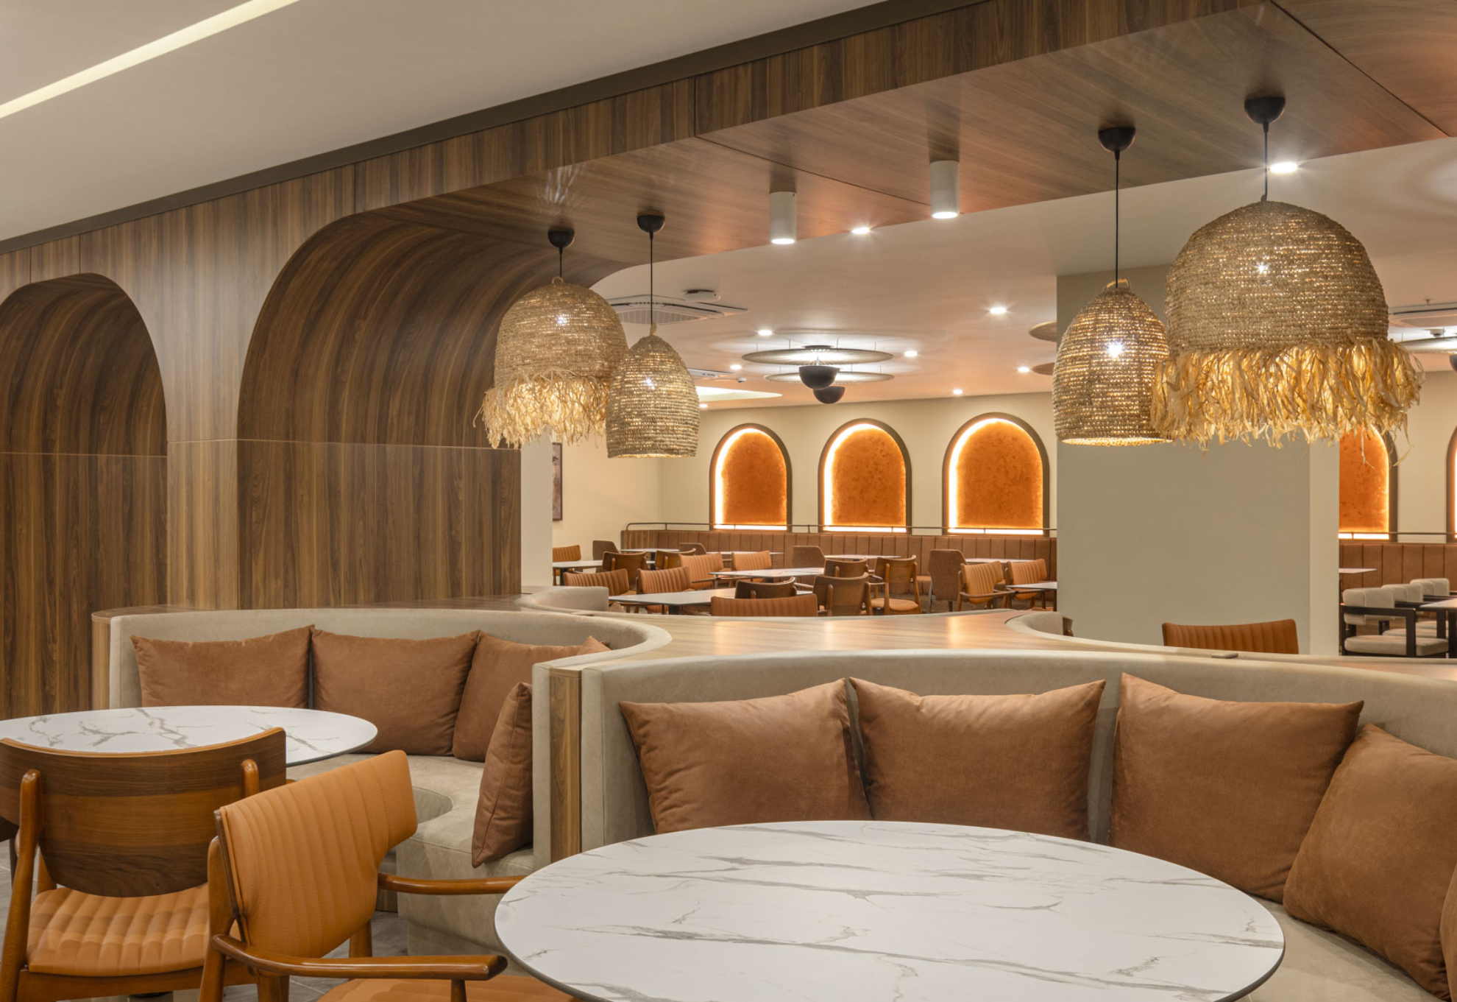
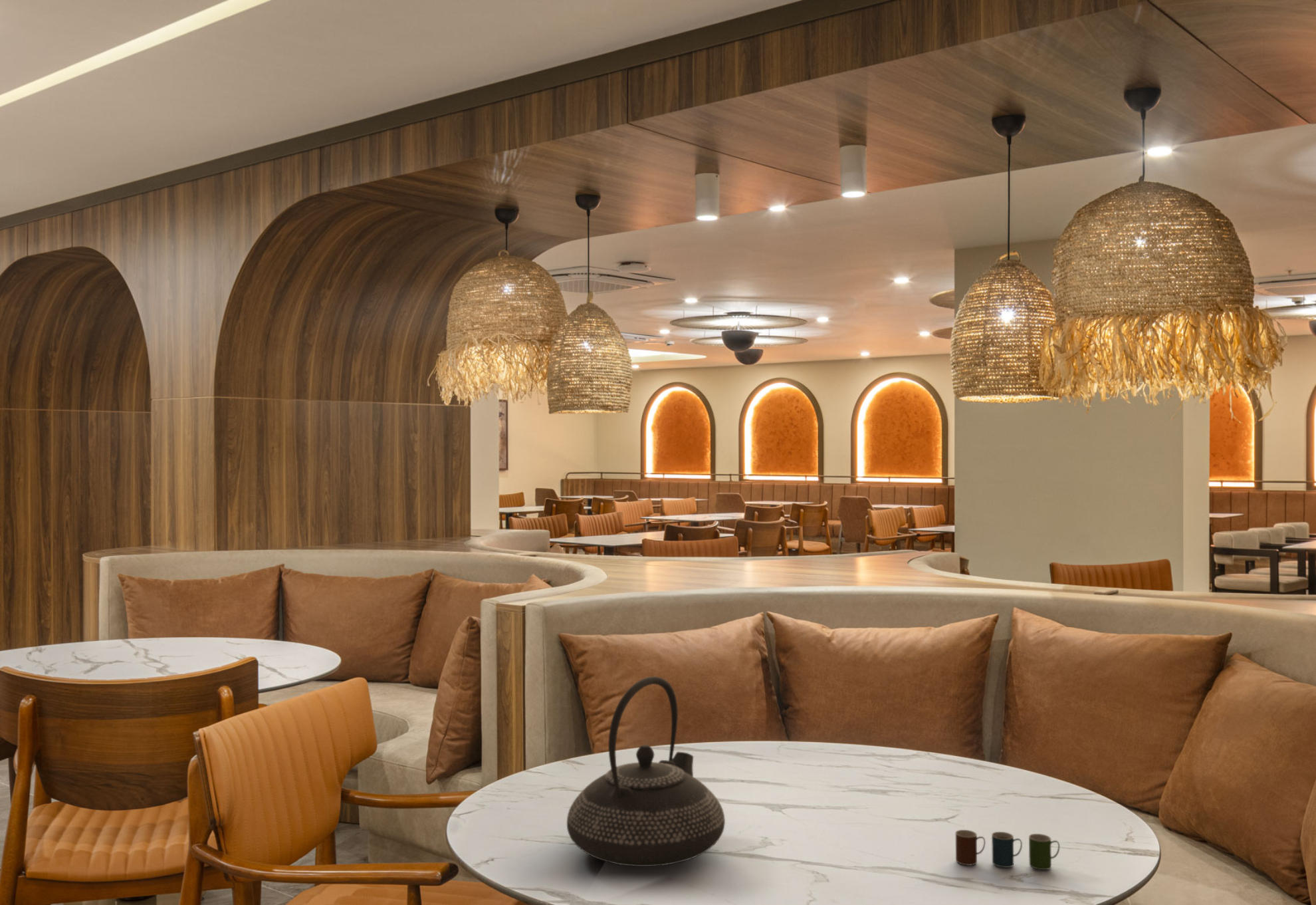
+ teapot [566,676,726,867]
+ cup [954,829,1060,870]
